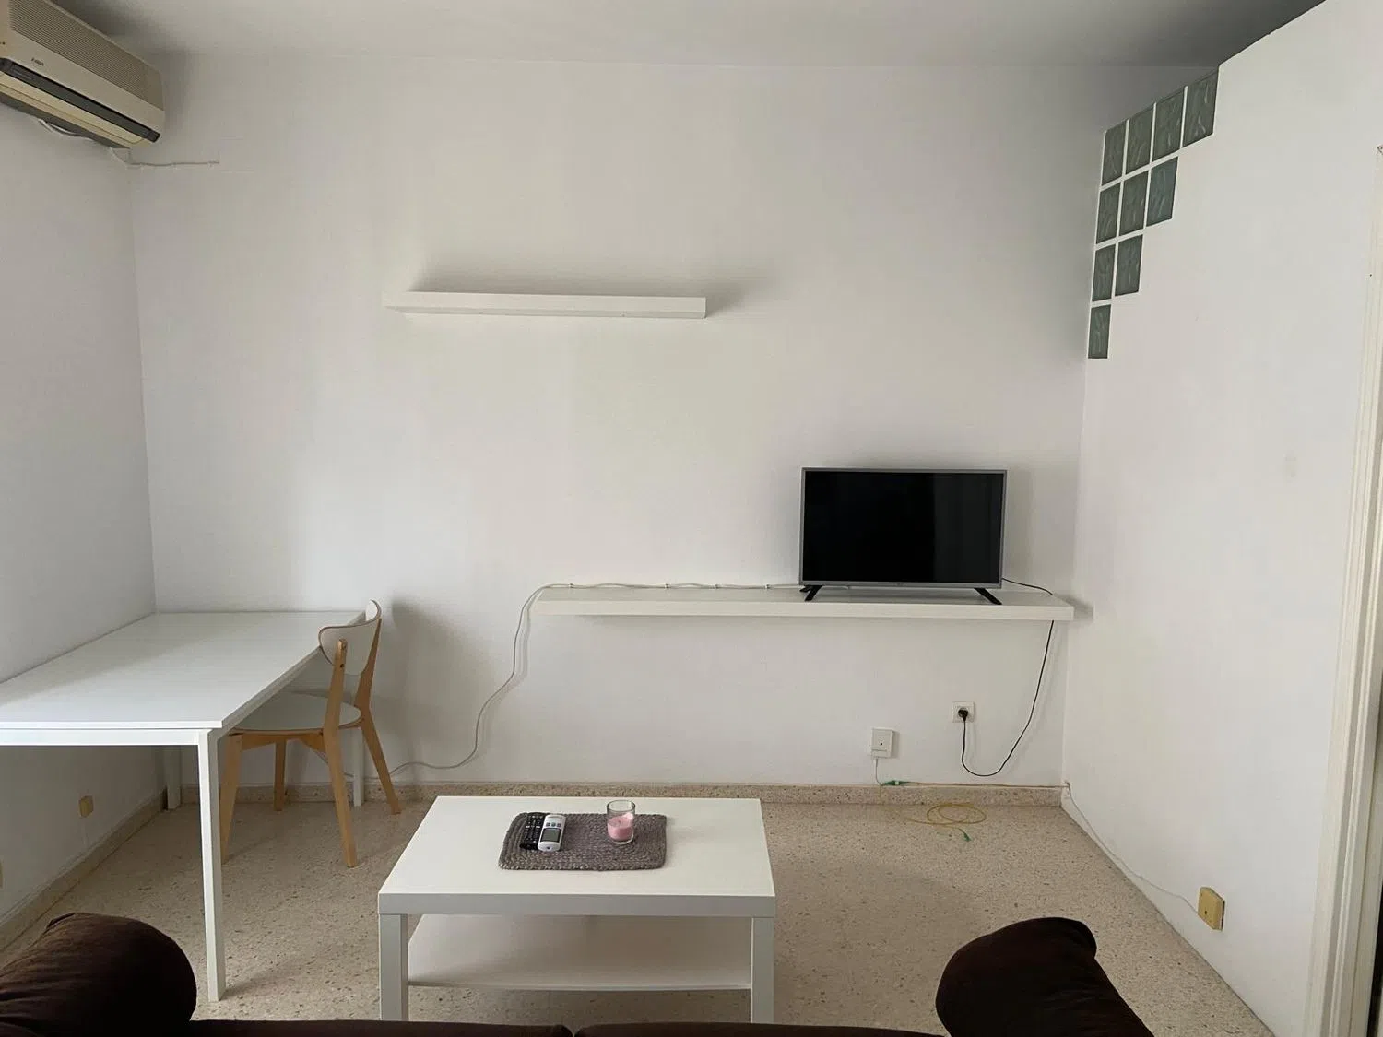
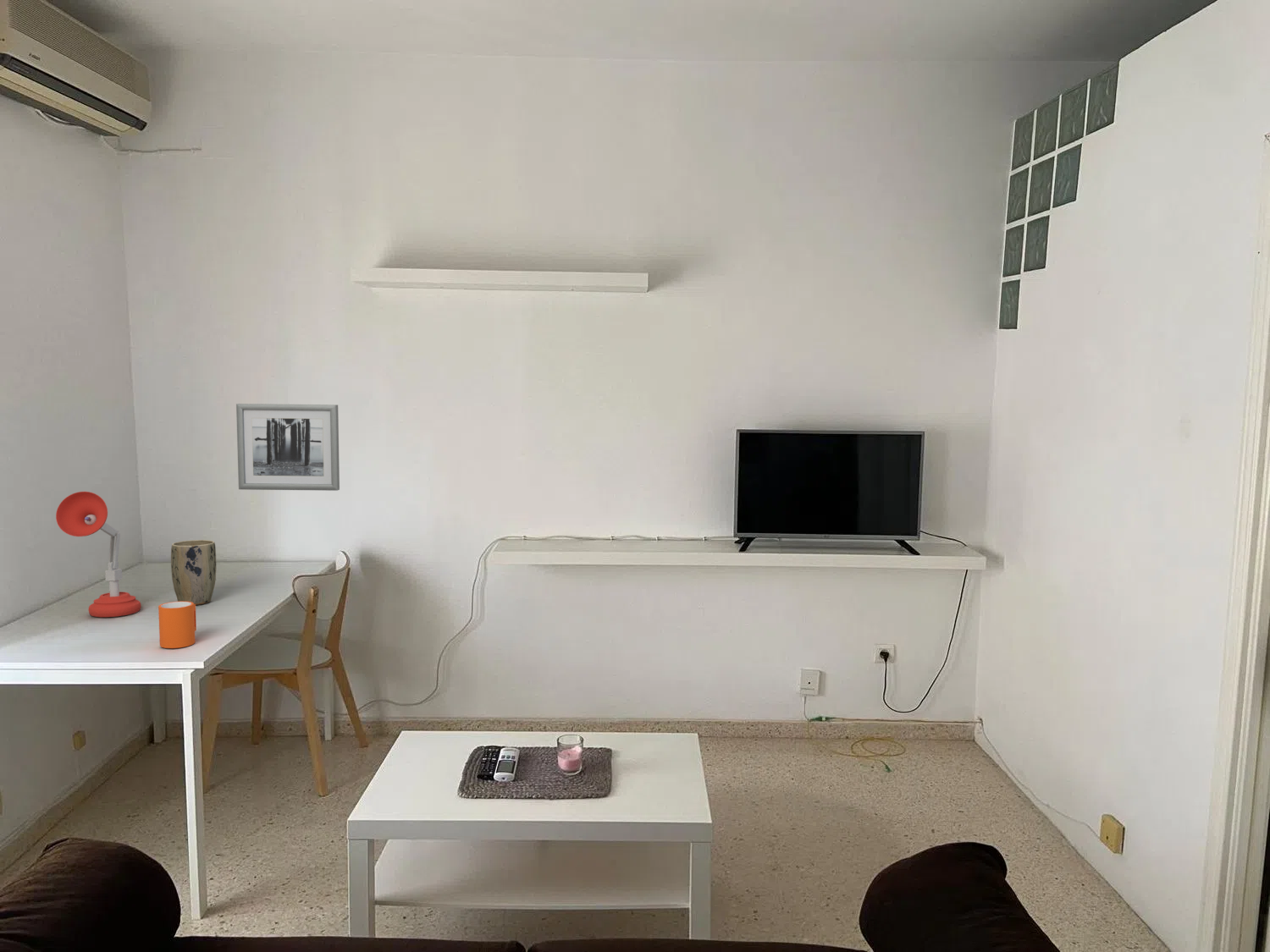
+ wall art [235,403,340,492]
+ plant pot [170,539,217,606]
+ desk lamp [55,491,142,618]
+ mug [157,601,197,649]
